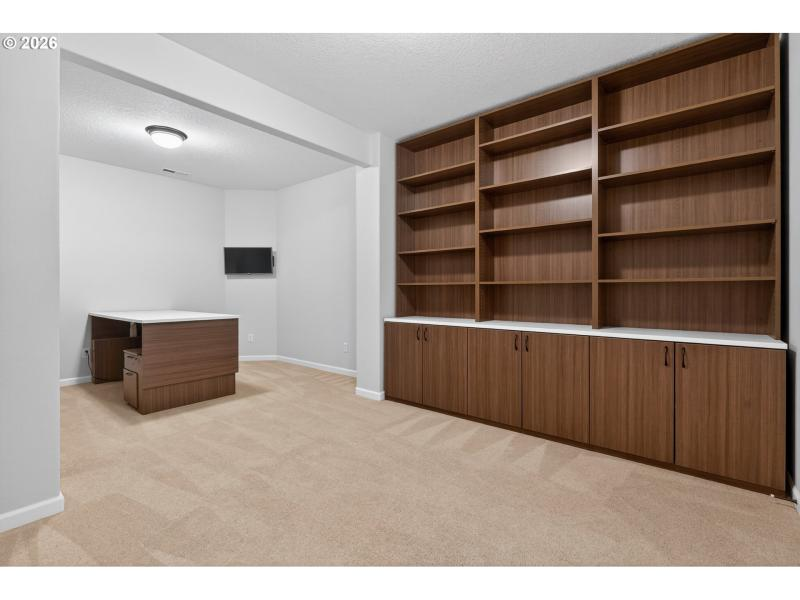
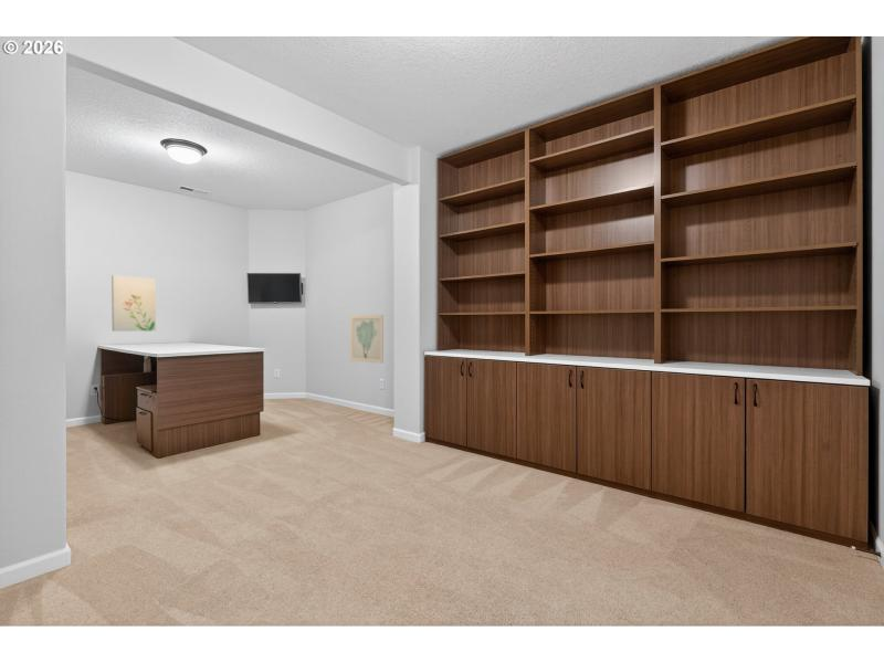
+ wall art [110,274,157,333]
+ wall art [349,314,385,365]
